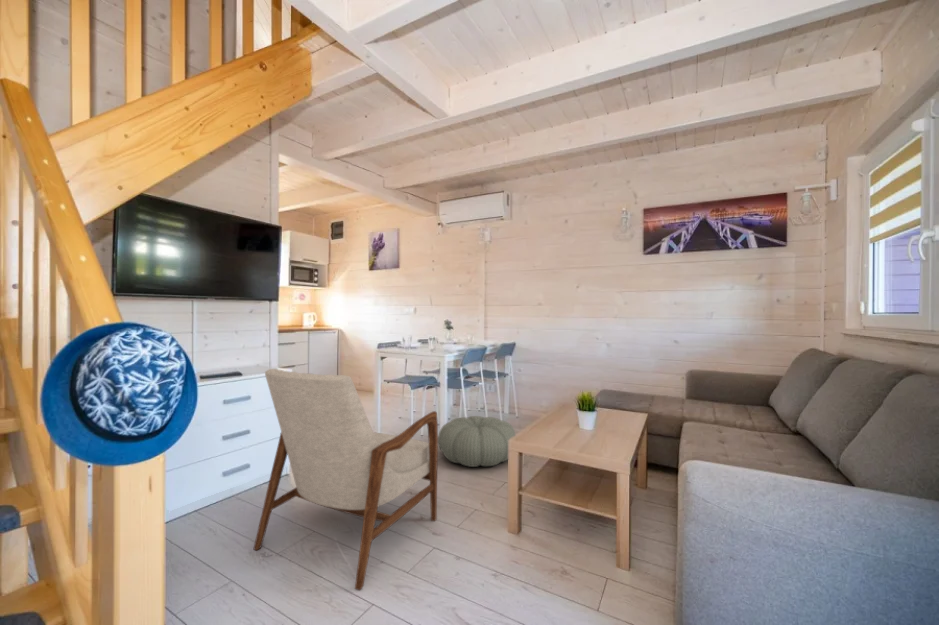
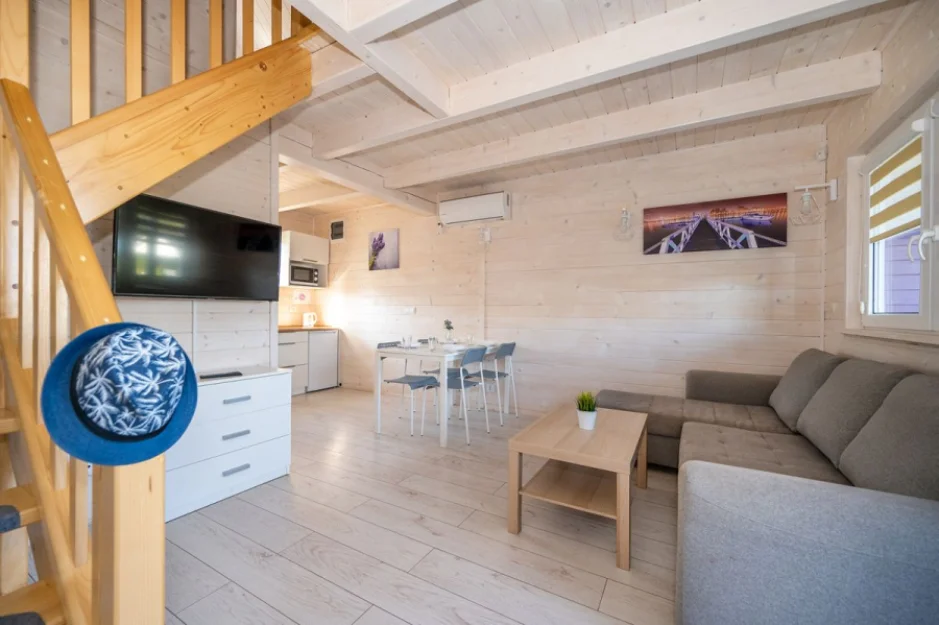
- pouf [438,415,517,468]
- armchair [253,368,439,591]
